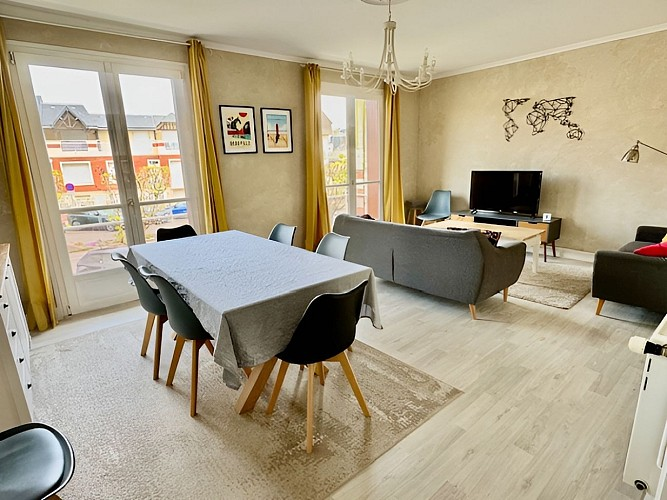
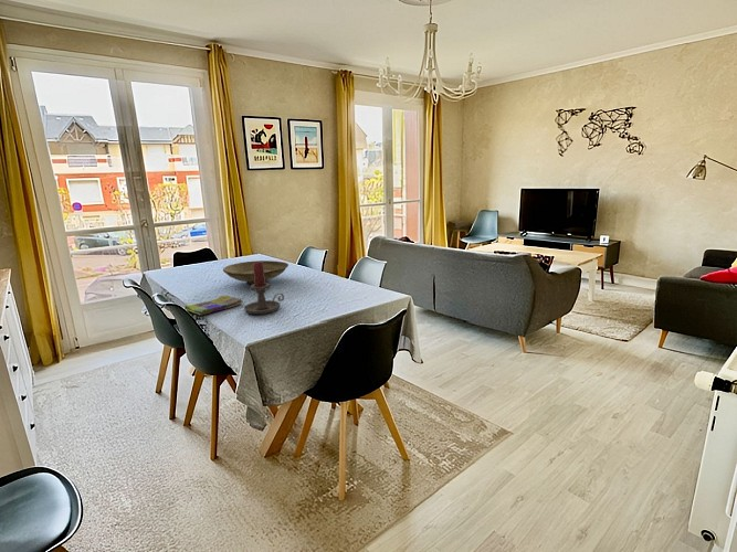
+ decorative bowl [222,259,289,285]
+ candle holder [243,262,285,315]
+ dish towel [183,295,244,316]
